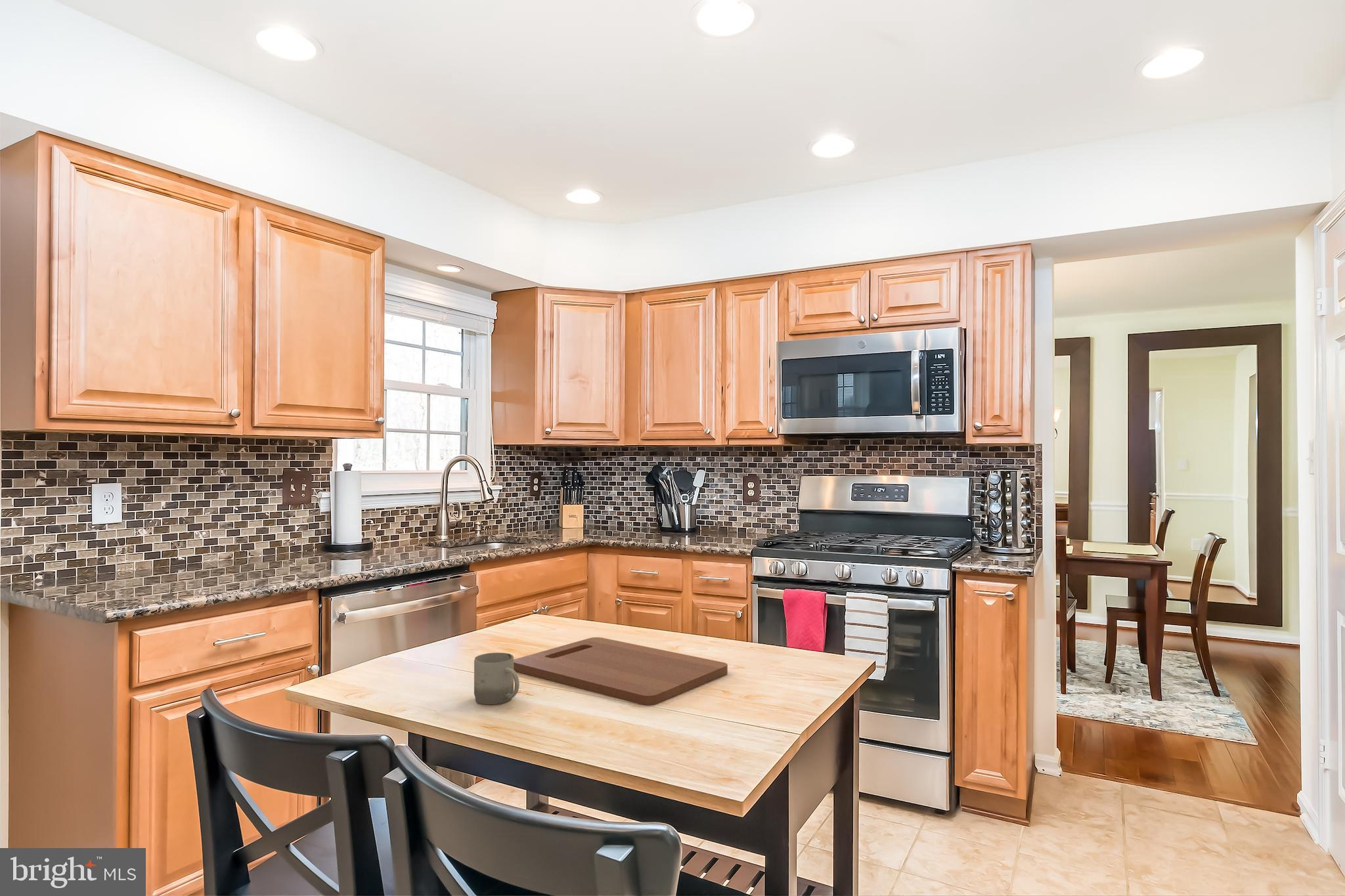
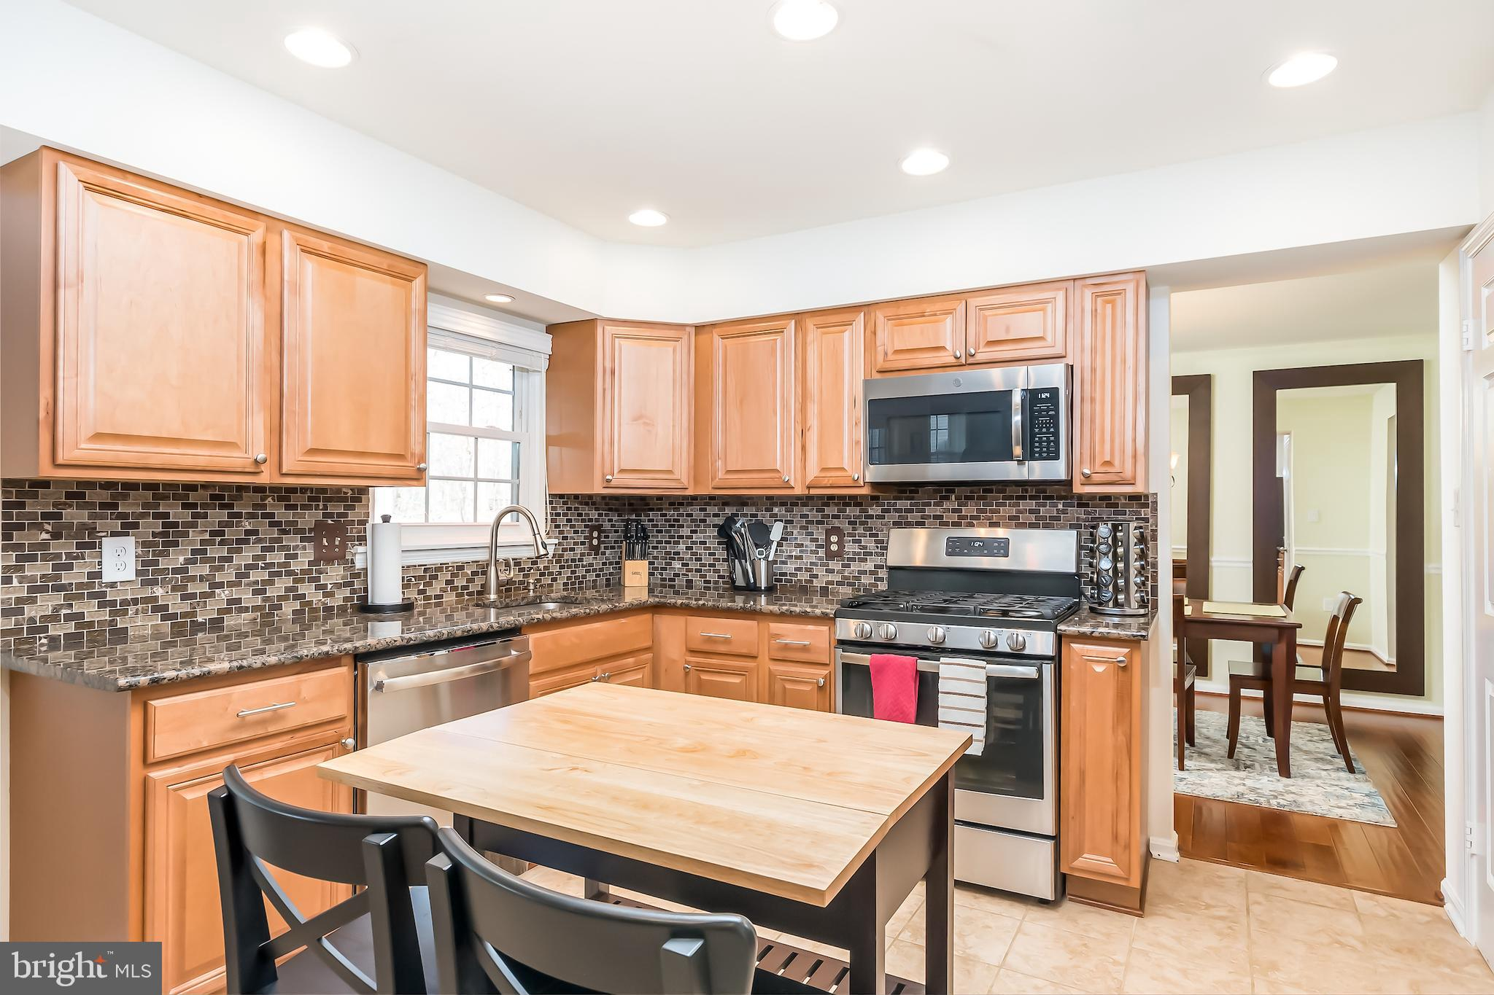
- cutting board [514,637,728,706]
- cup [474,652,520,705]
